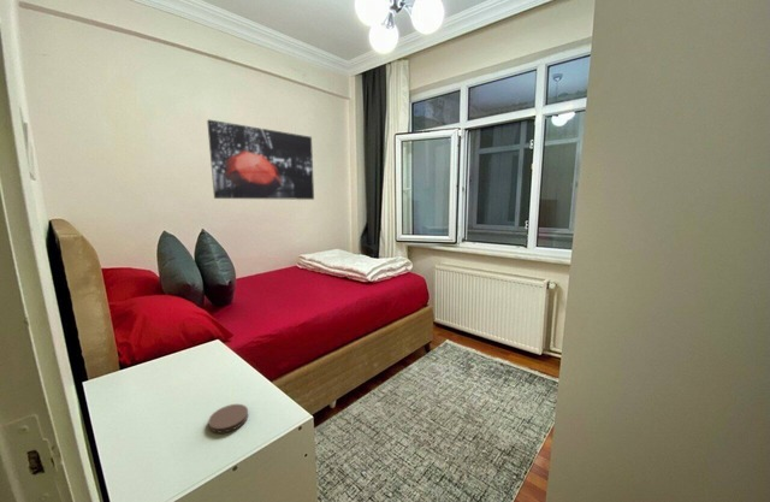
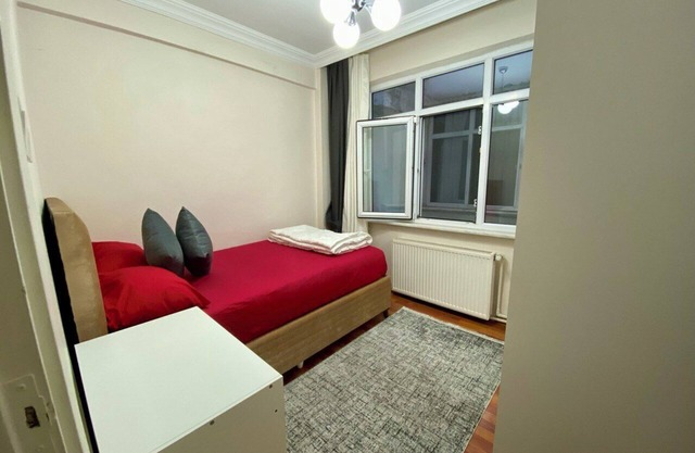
- wall art [206,118,315,201]
- coaster [207,403,249,435]
